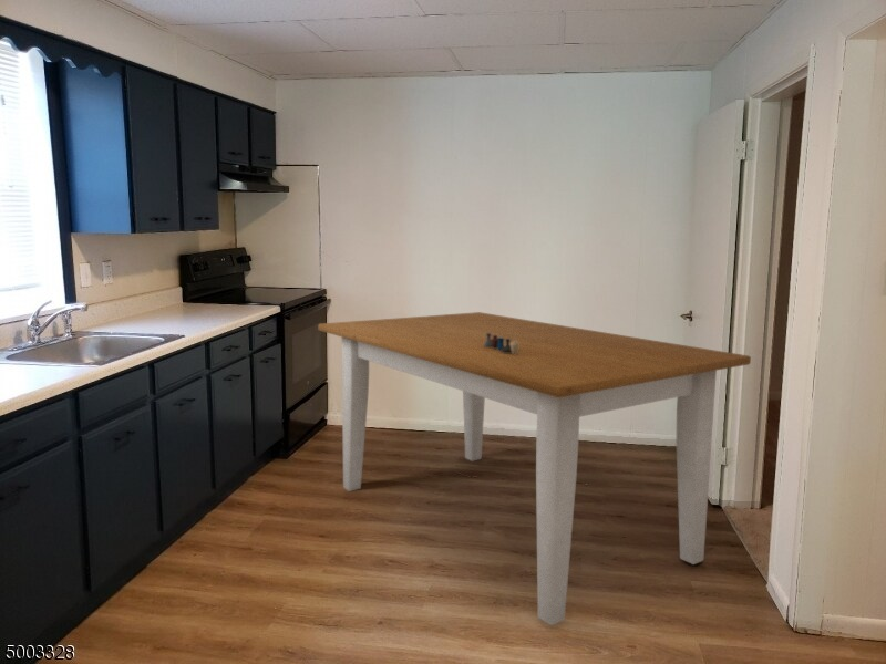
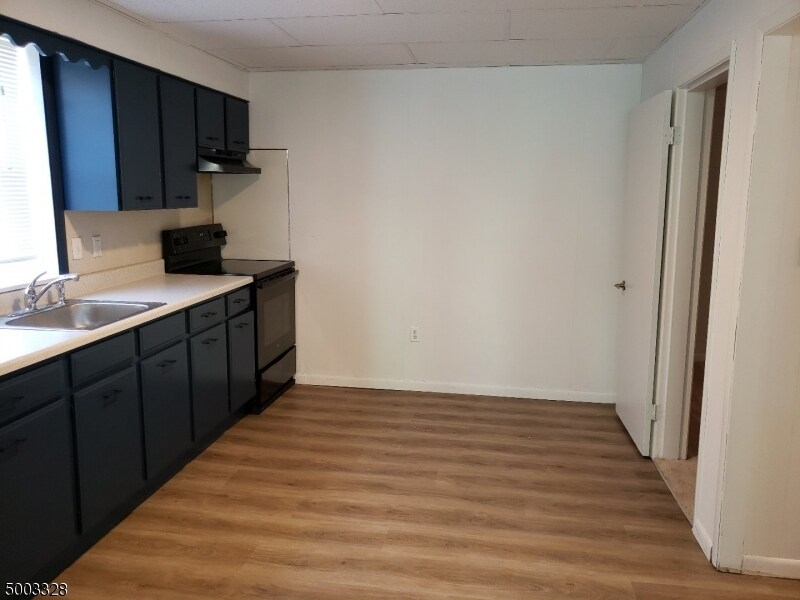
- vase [484,333,519,355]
- table [317,311,752,626]
